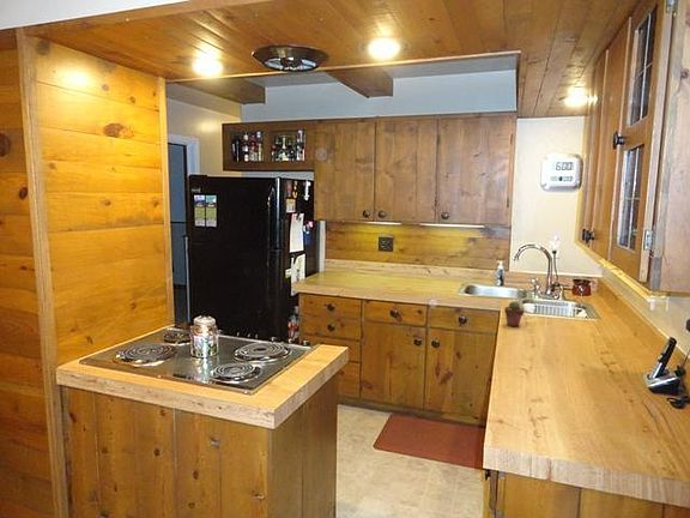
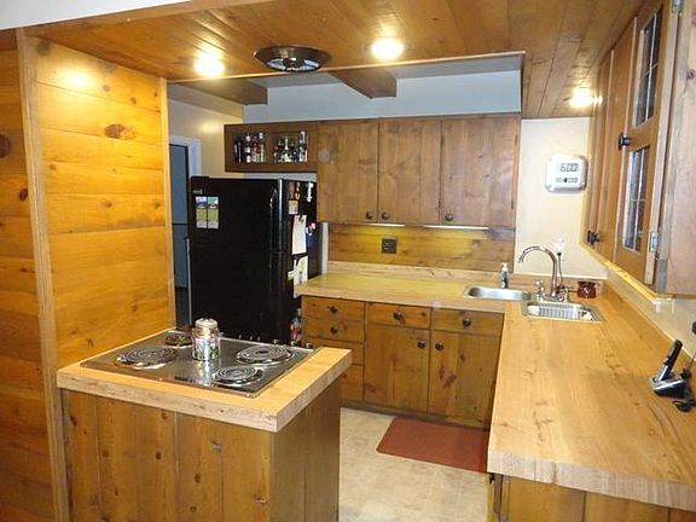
- potted succulent [503,300,526,327]
